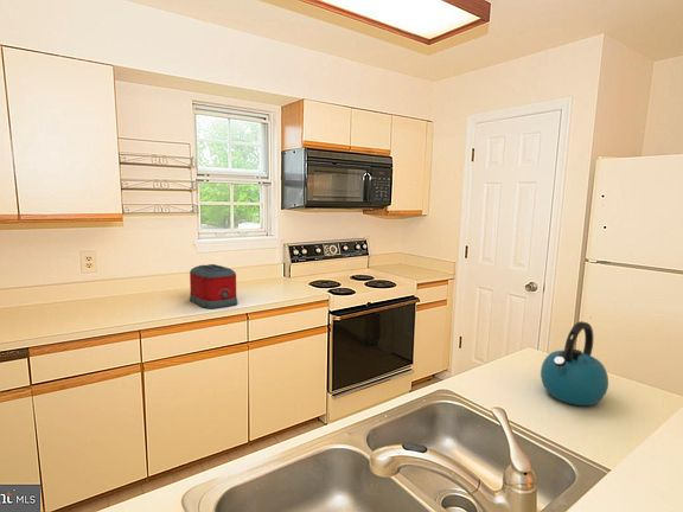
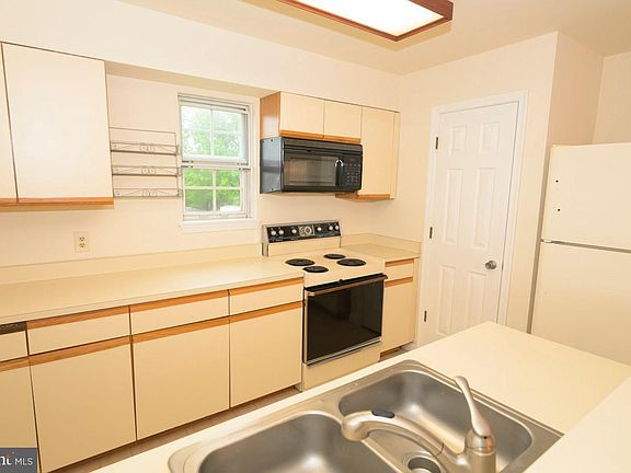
- kettle [540,320,609,407]
- toaster [189,263,238,309]
